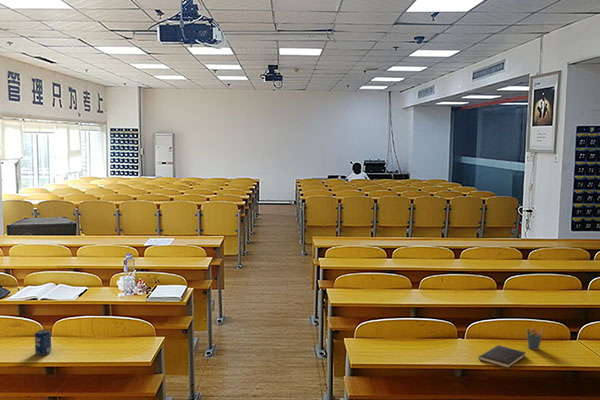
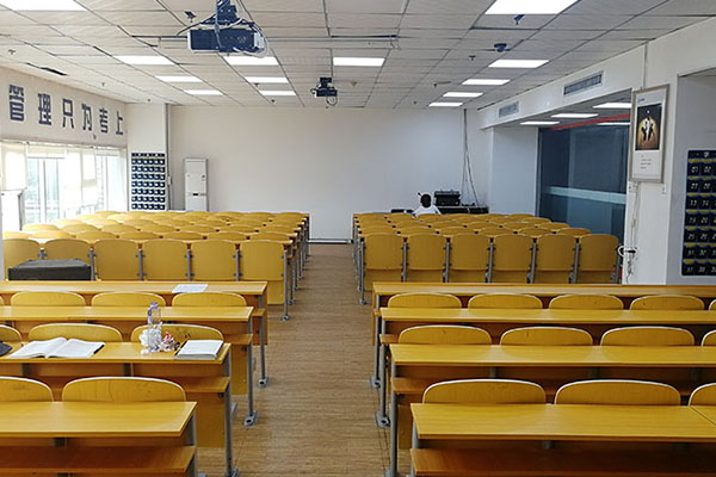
- pen holder [526,327,544,351]
- beverage can [34,329,52,356]
- hardcover book [478,344,527,369]
